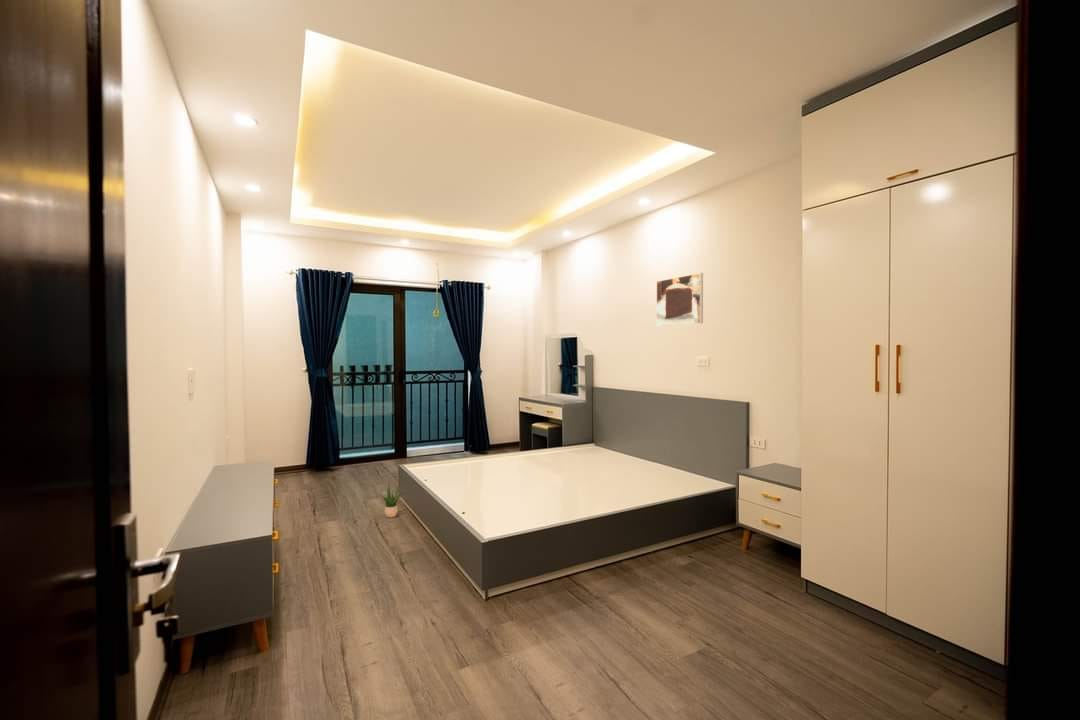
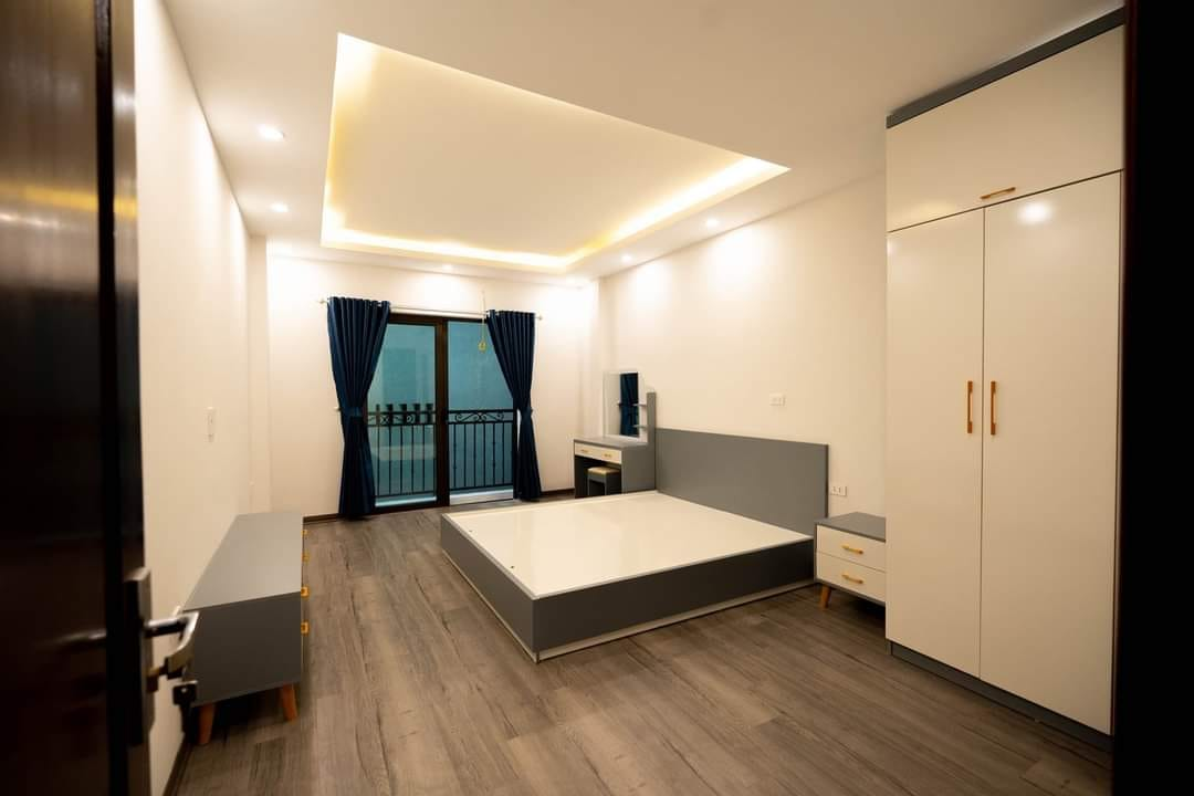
- potted plant [380,482,404,518]
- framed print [655,272,704,328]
